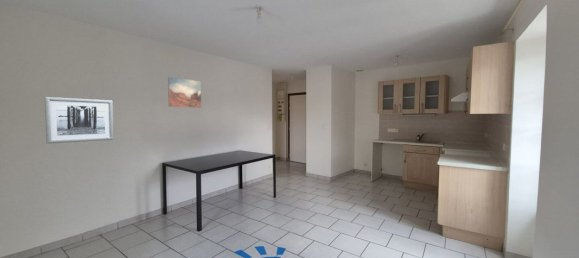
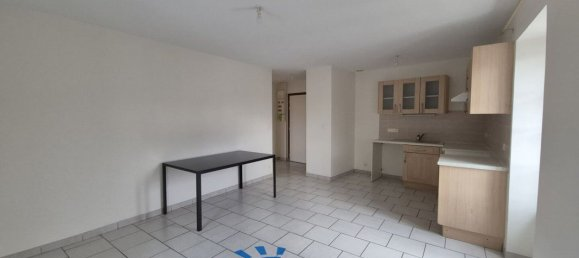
- wall art [167,76,202,109]
- wall art [44,96,115,145]
